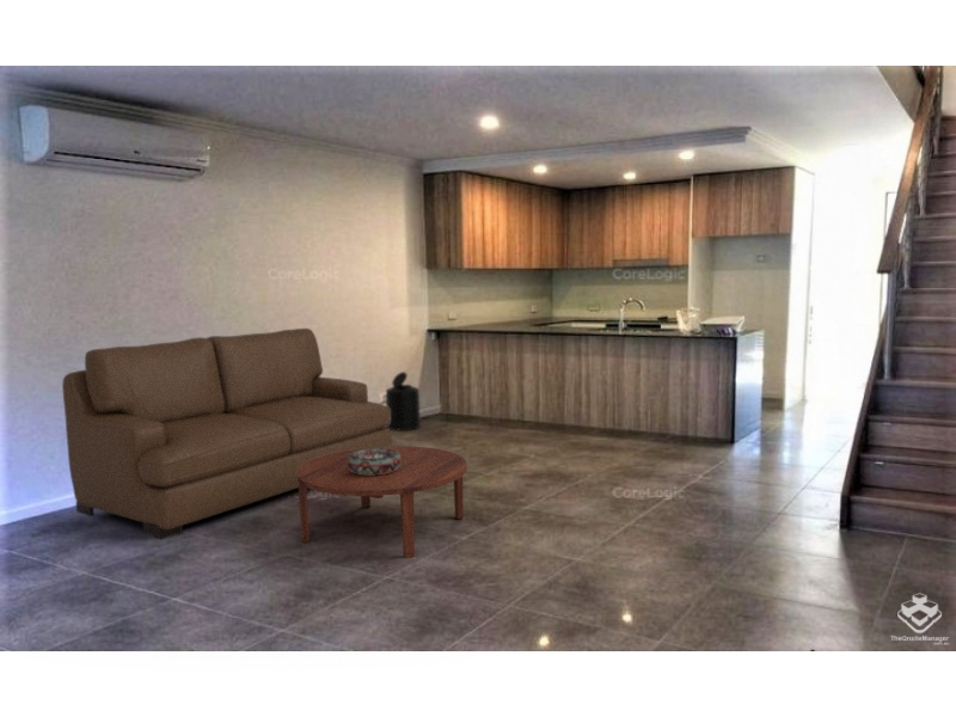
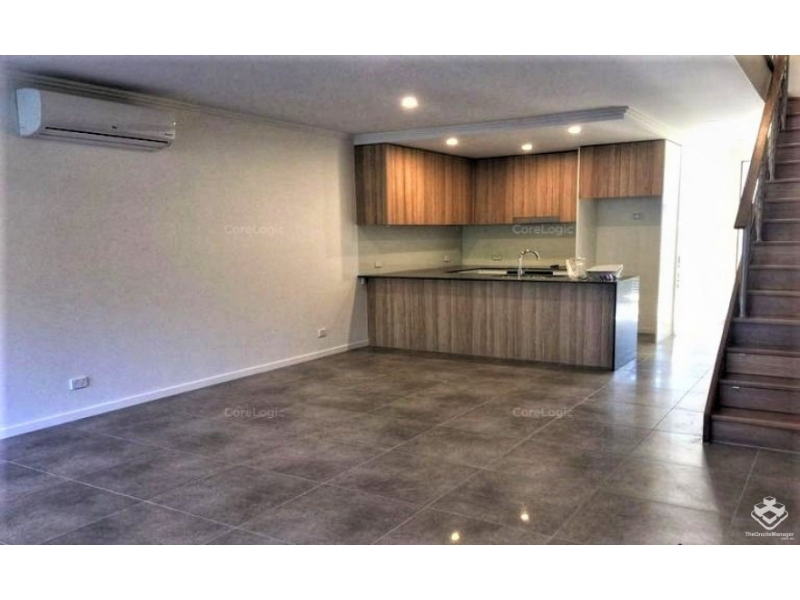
- trash can [385,370,422,431]
- decorative bowl [347,448,402,476]
- sofa [61,327,393,540]
- coffee table [296,445,468,559]
